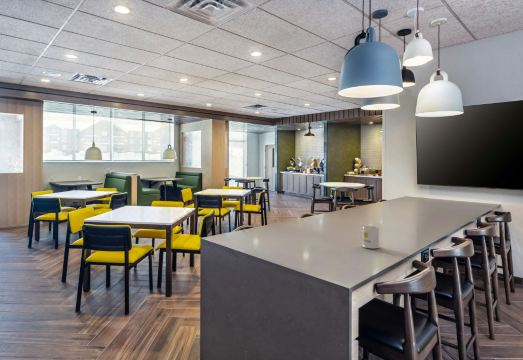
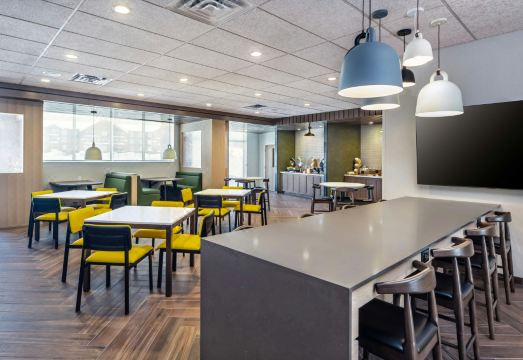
- mug [359,225,380,249]
